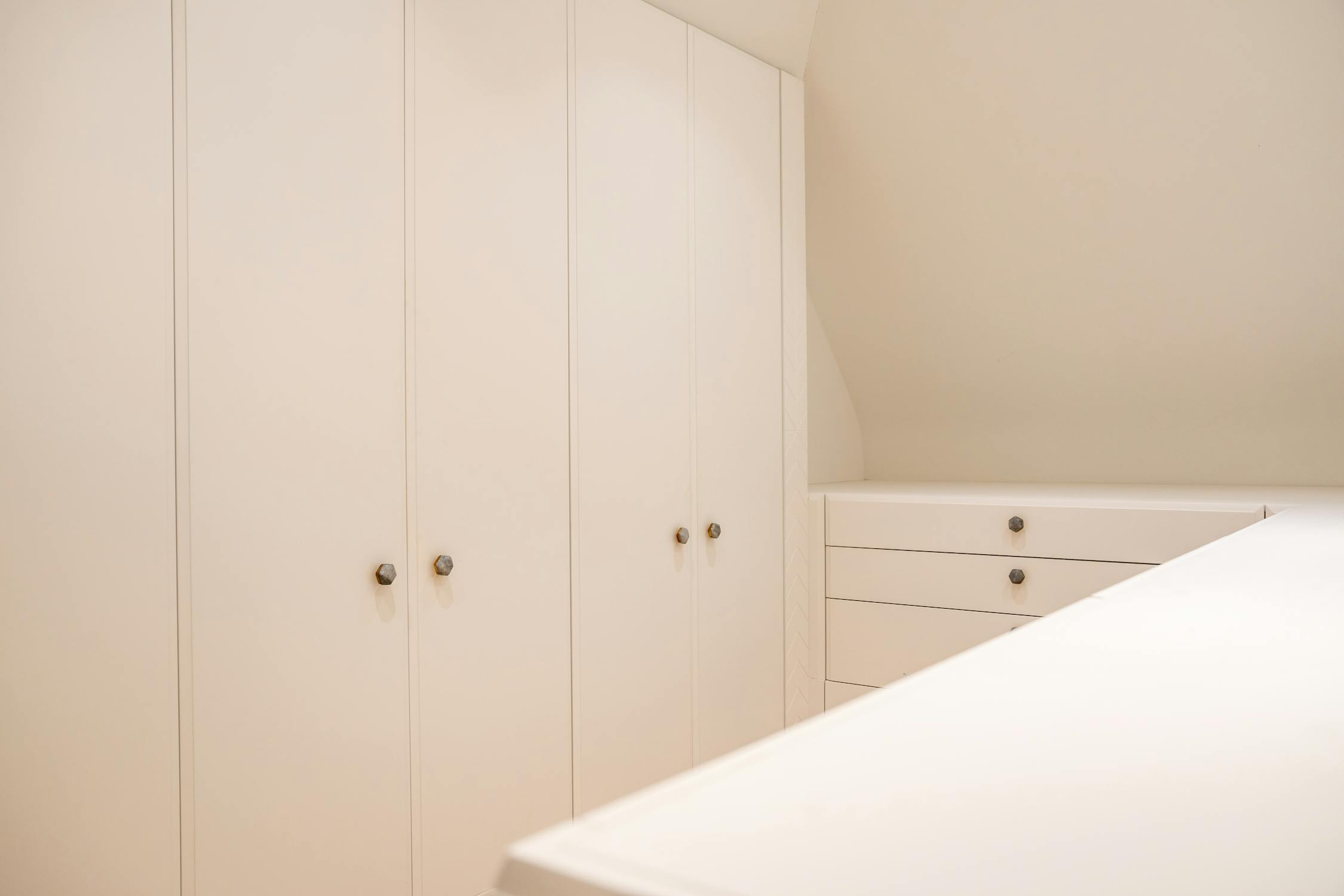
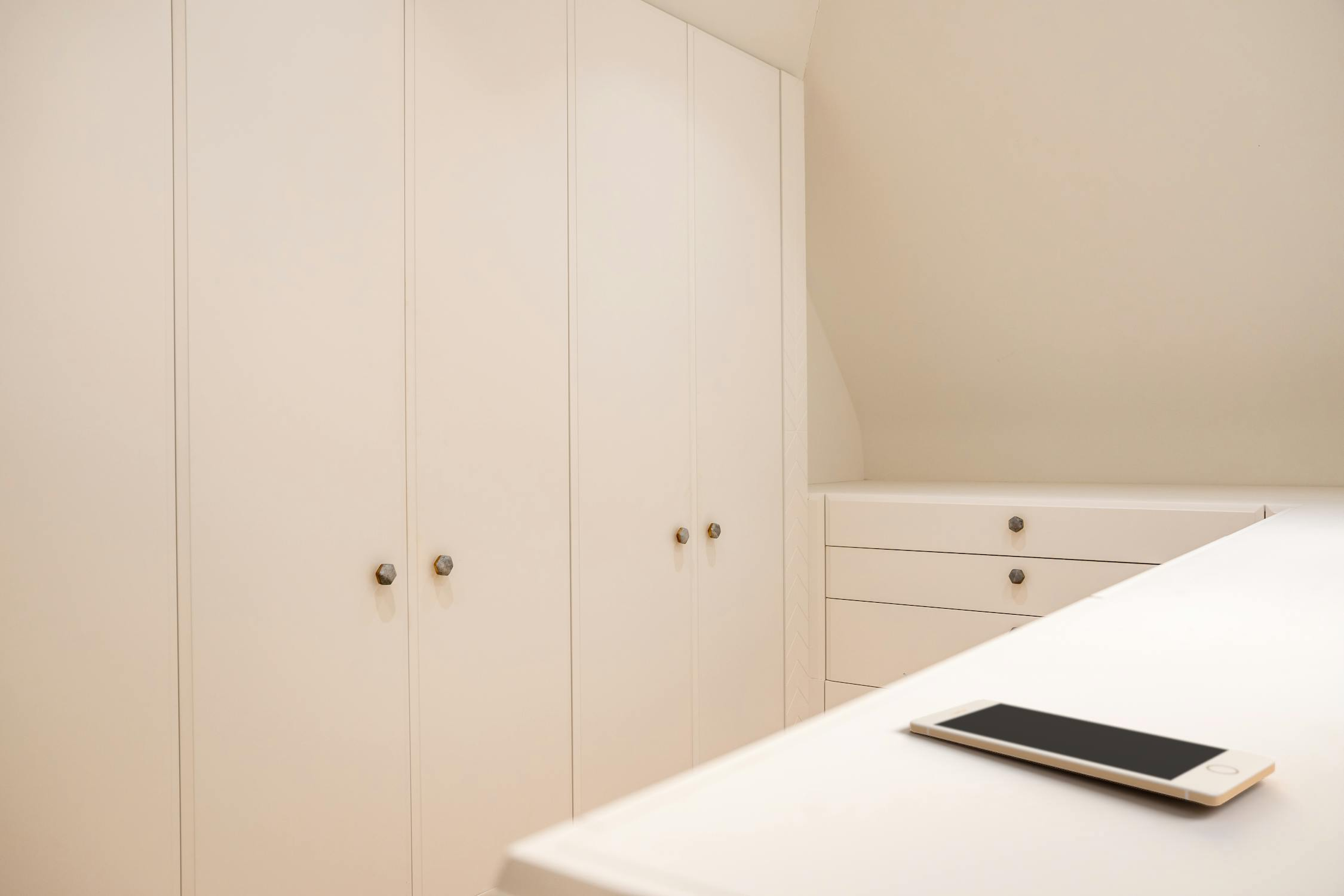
+ cell phone [909,698,1276,807]
